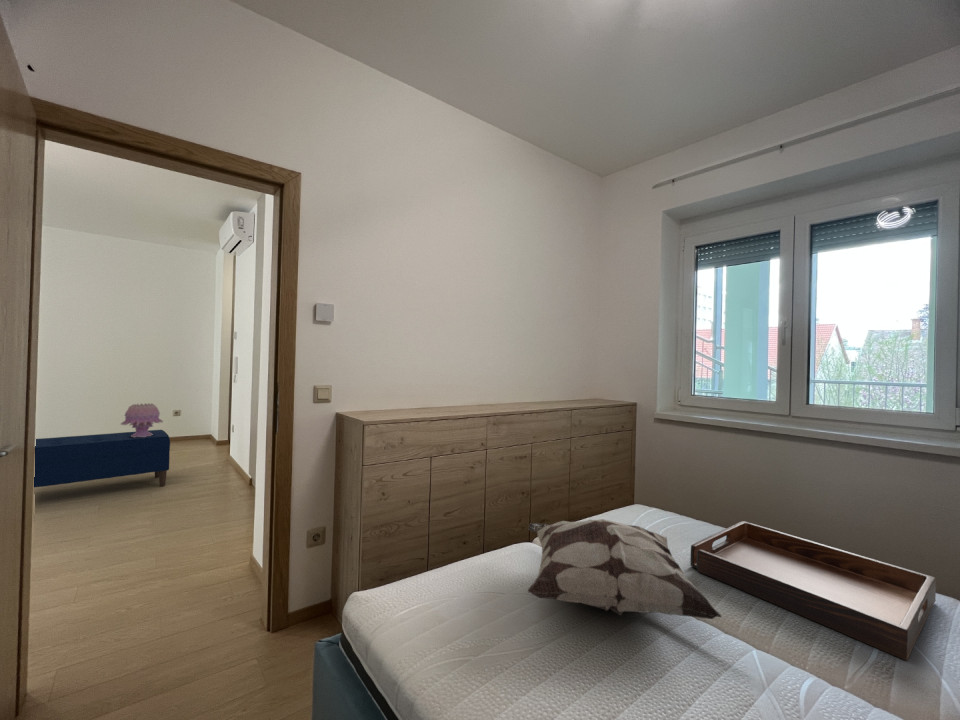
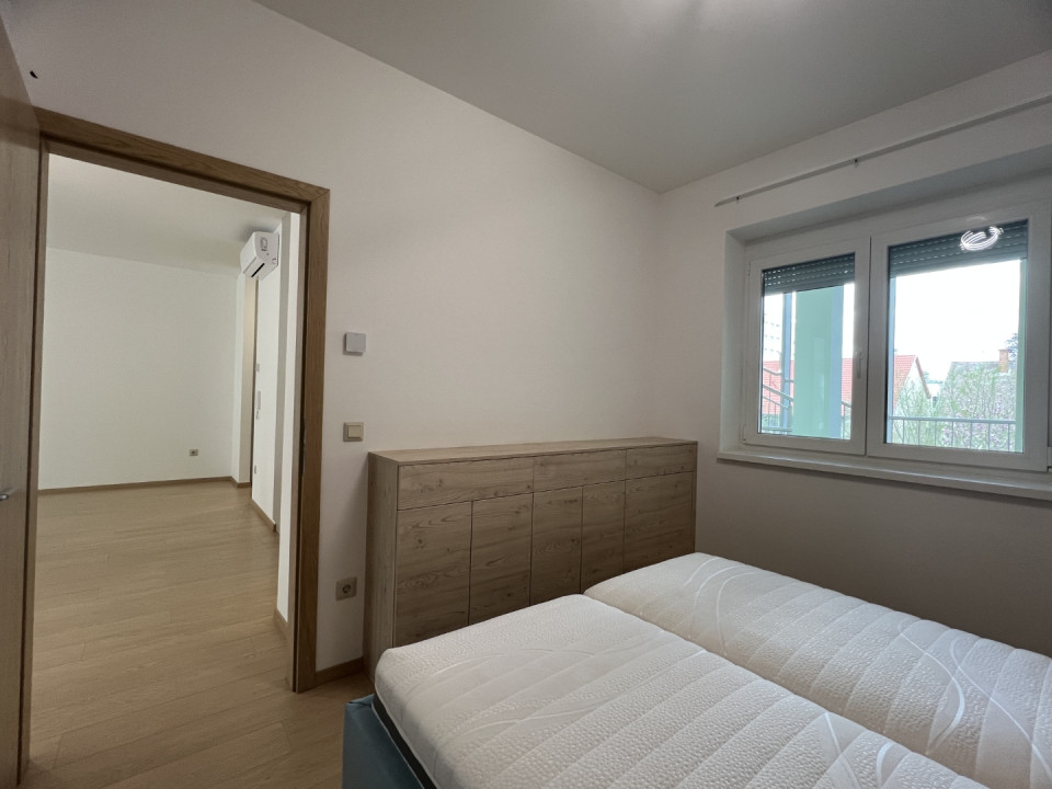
- serving tray [689,520,937,661]
- bench [34,429,171,488]
- decorative pillow [527,518,722,620]
- decorative vase [120,402,164,437]
